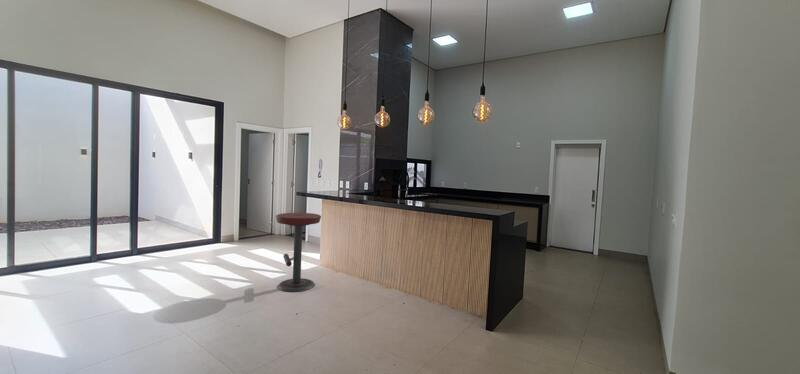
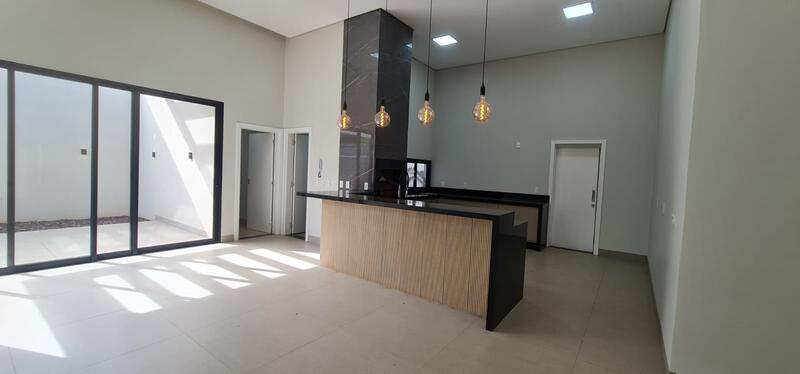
- bar stool [275,212,322,293]
